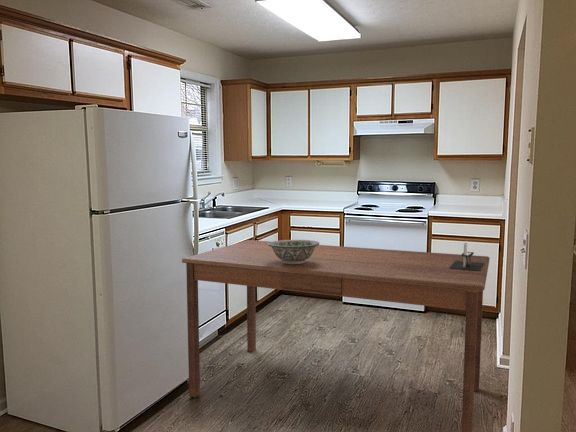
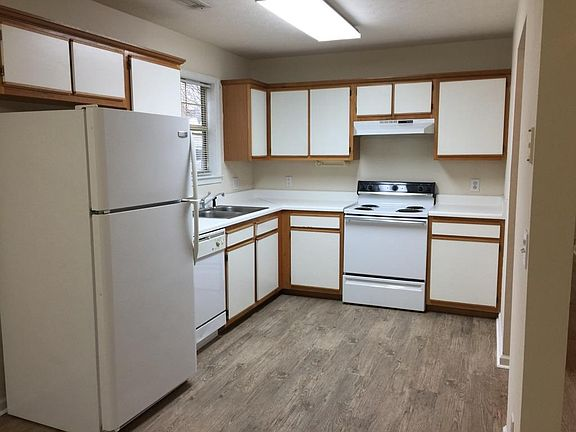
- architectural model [449,240,484,271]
- decorative bowl [268,239,320,264]
- dining table [181,239,491,432]
